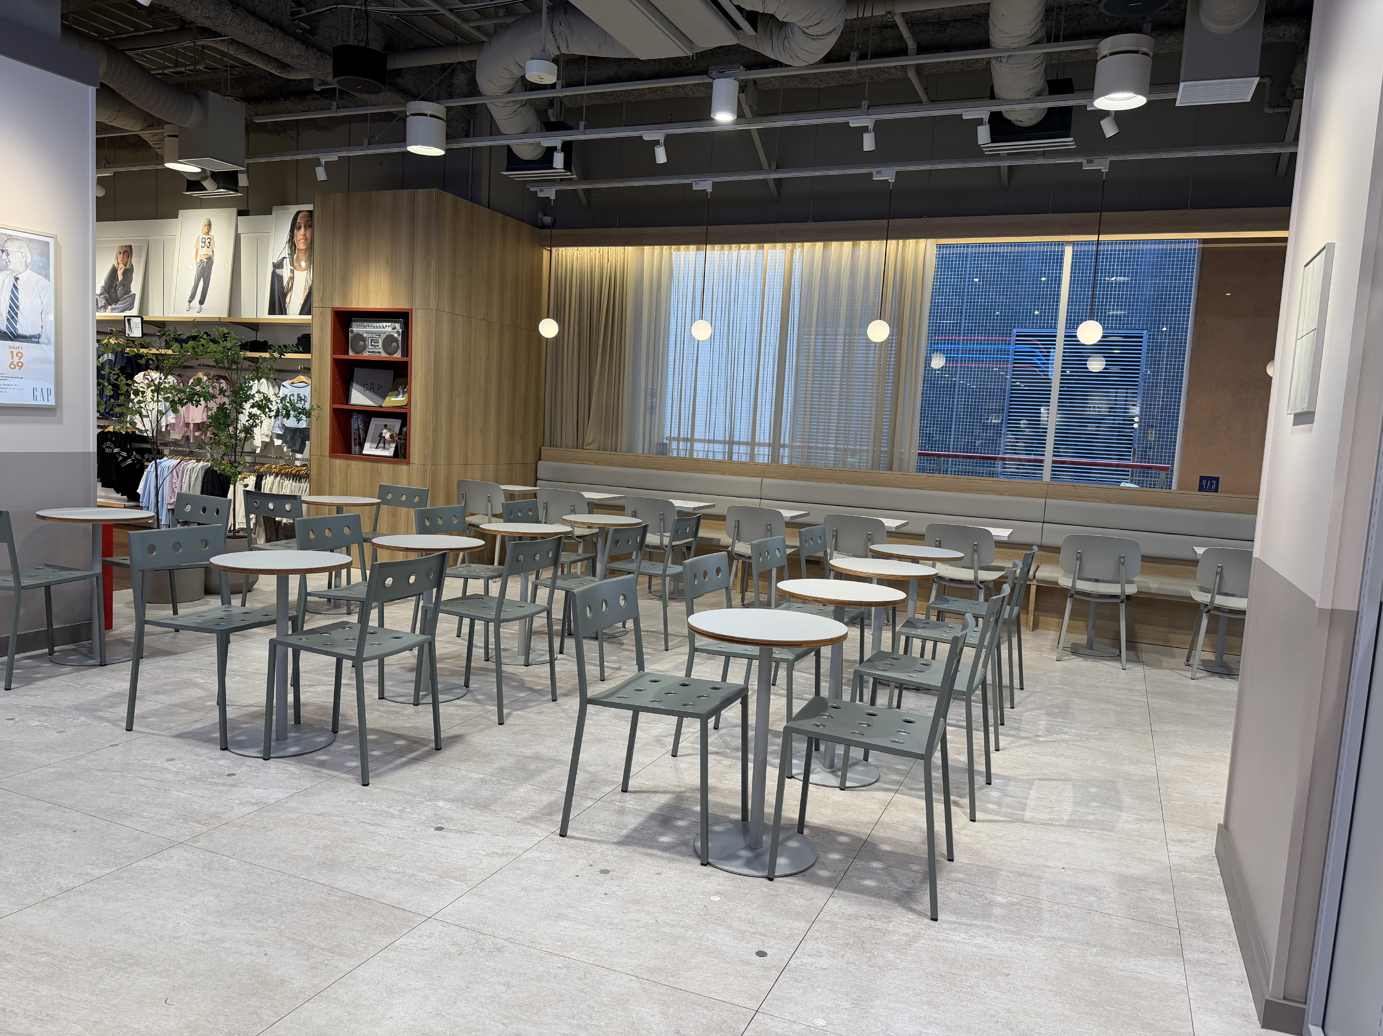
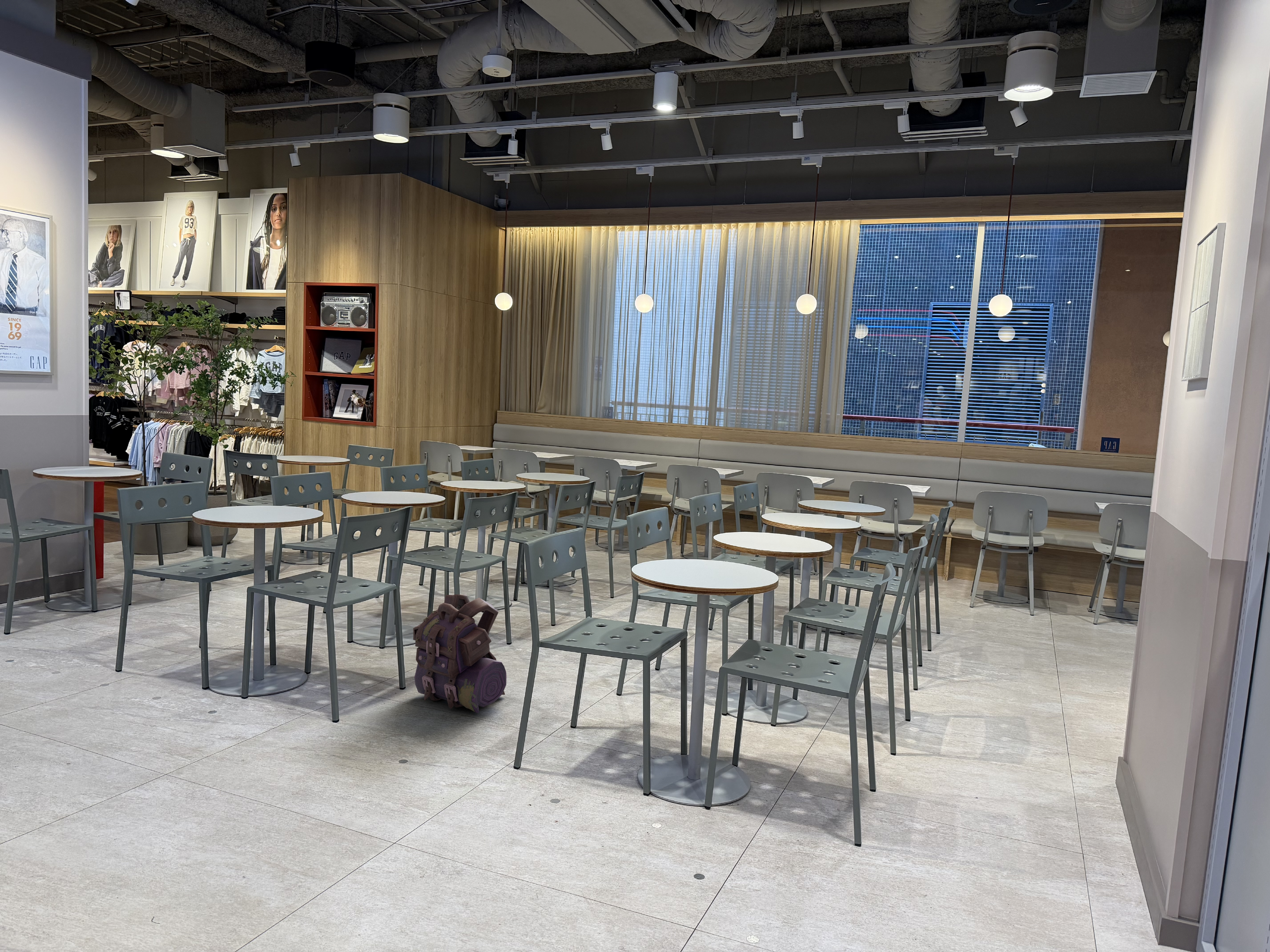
+ backpack [413,594,507,713]
